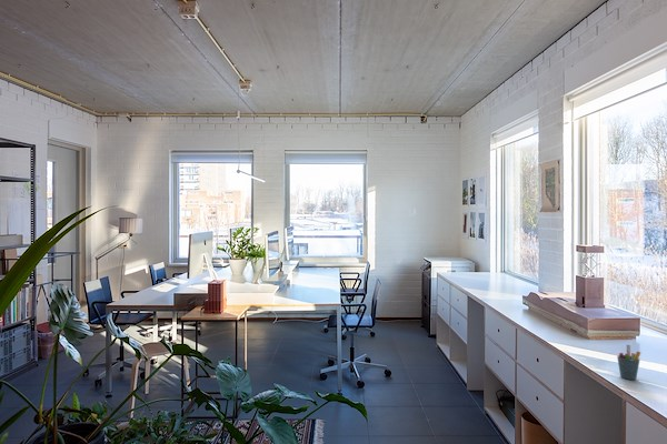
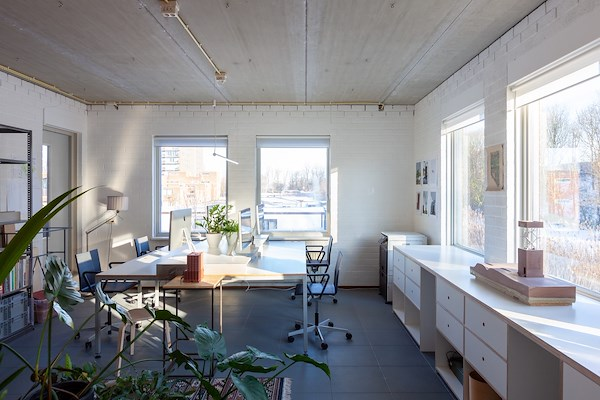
- pen holder [616,344,641,381]
